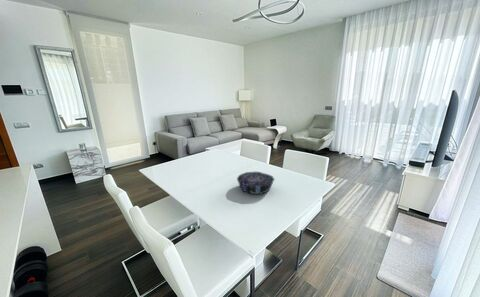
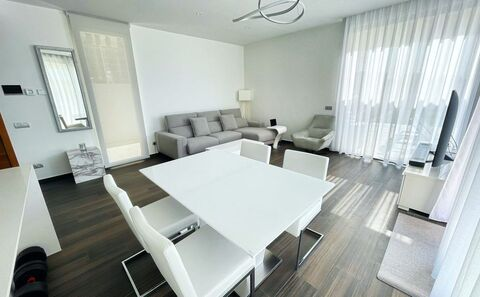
- decorative bowl [236,171,276,195]
